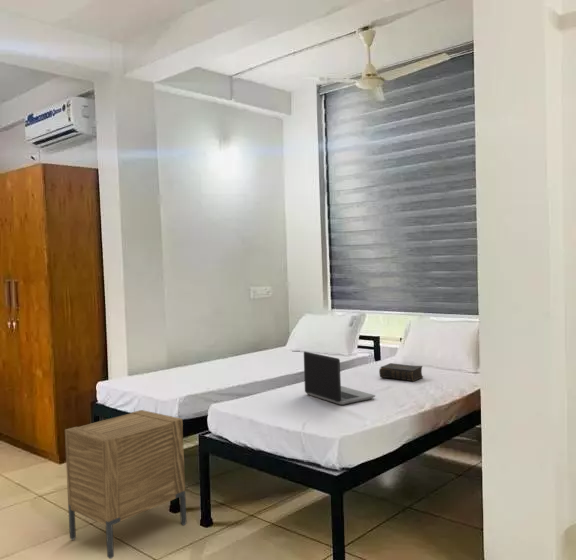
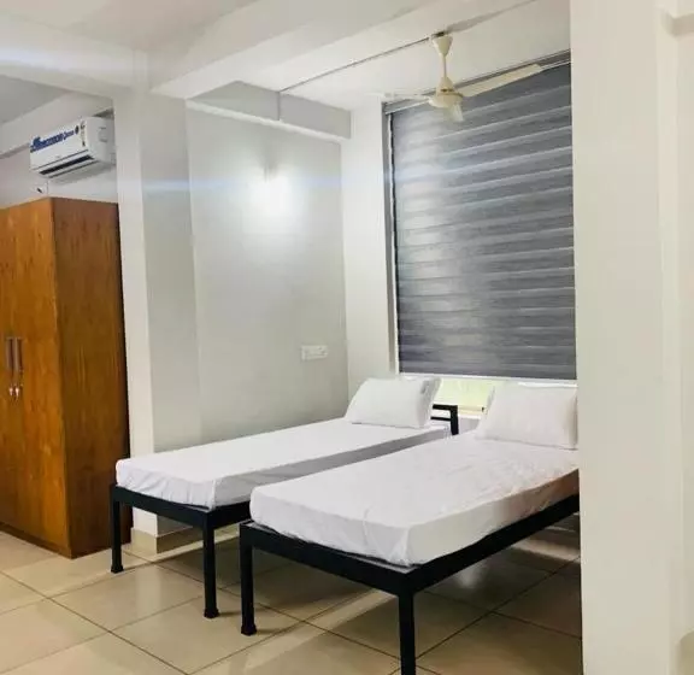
- laptop computer [303,351,376,406]
- book [378,362,424,382]
- nightstand [64,409,188,560]
